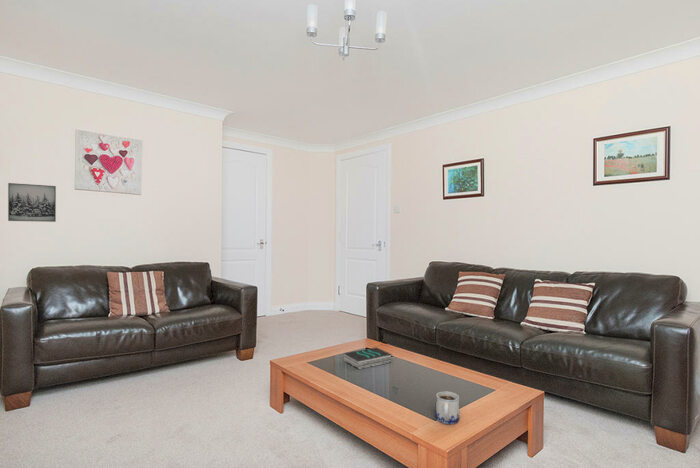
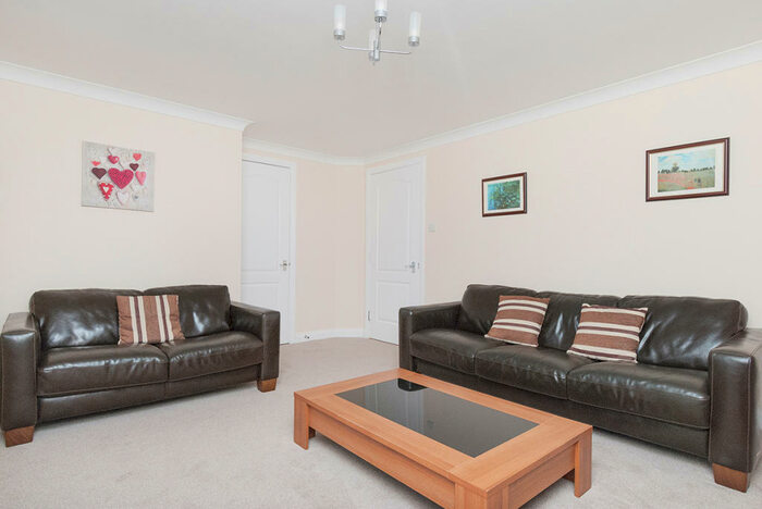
- book [343,347,393,370]
- wall art [7,182,57,223]
- mug [434,391,460,425]
